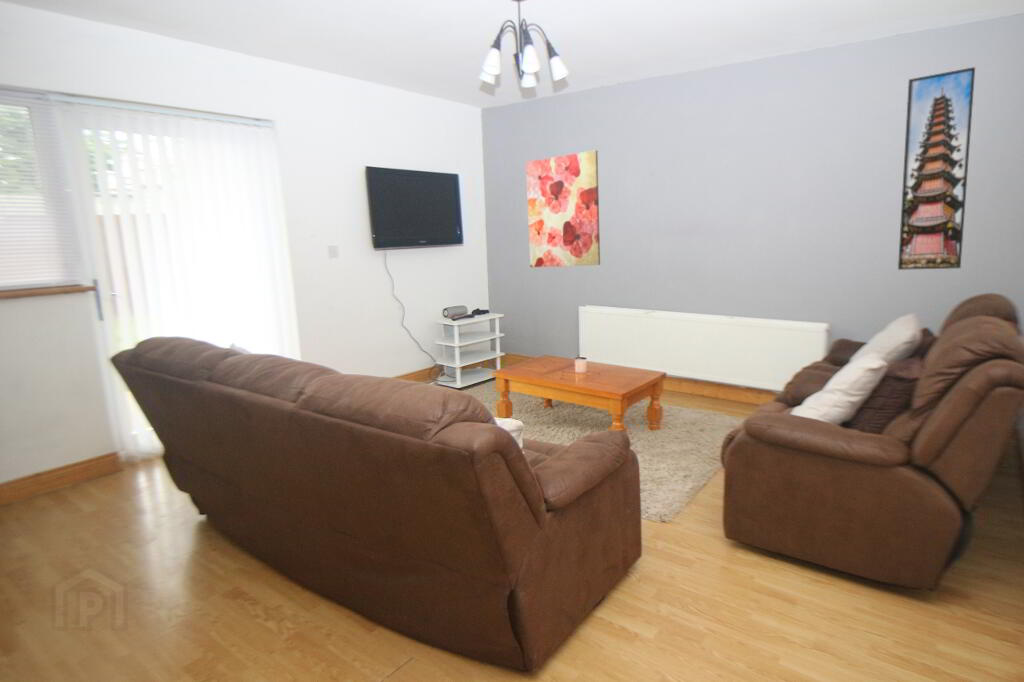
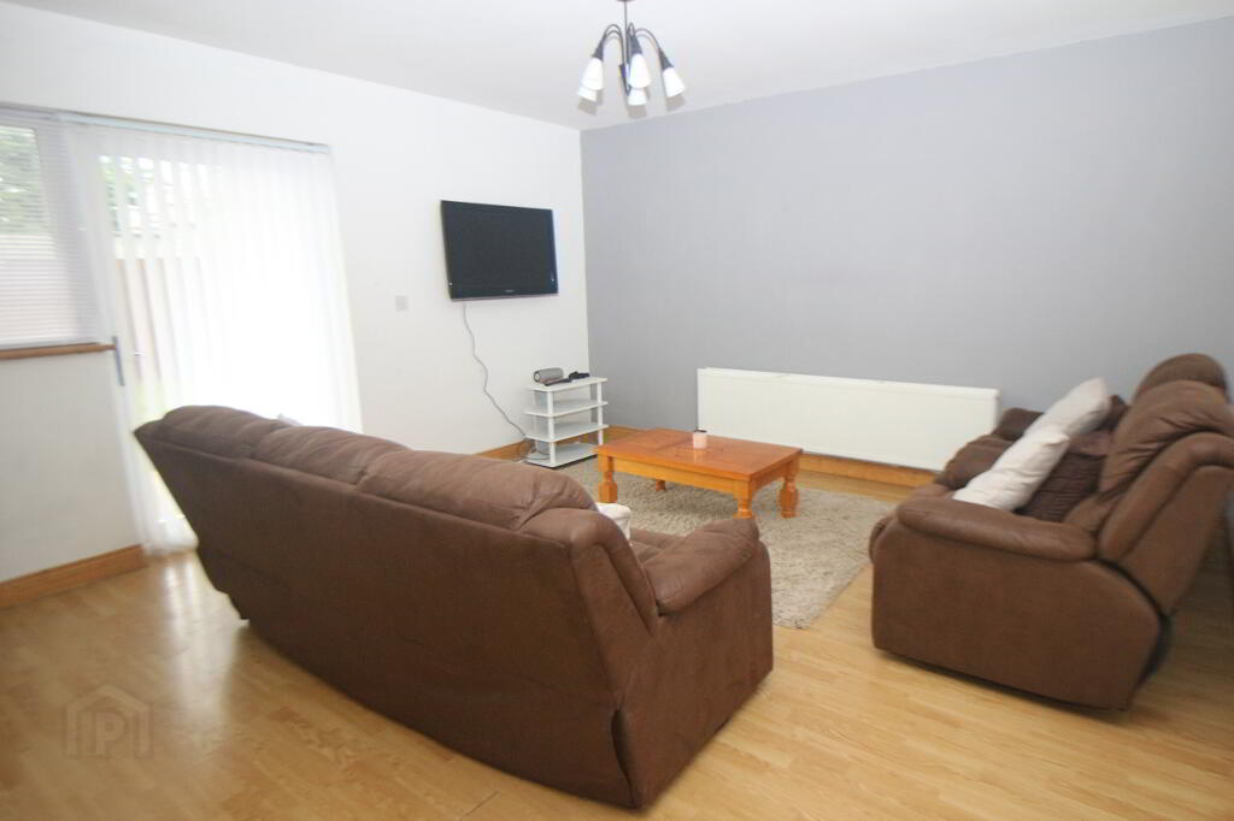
- wall art [525,149,601,268]
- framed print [897,66,976,271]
